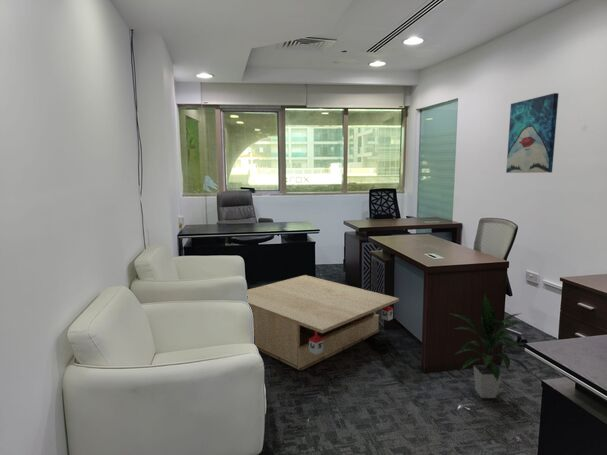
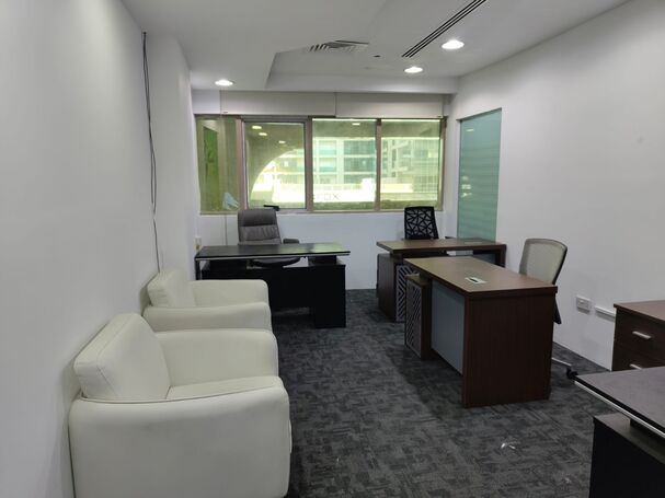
- coffee table [246,274,400,372]
- indoor plant [448,294,531,399]
- wall art [505,92,560,174]
